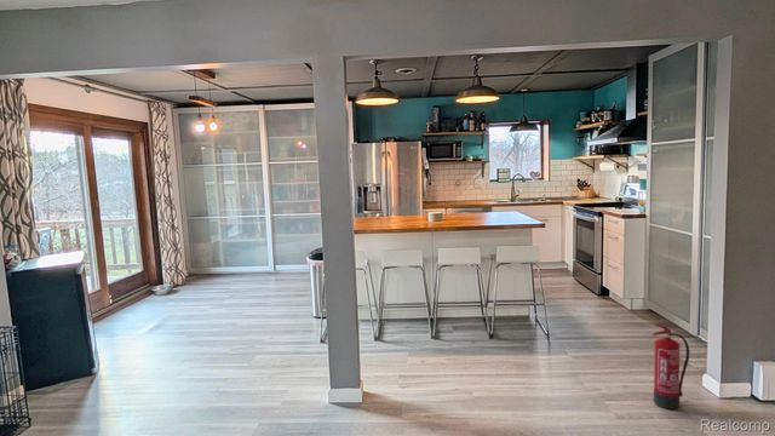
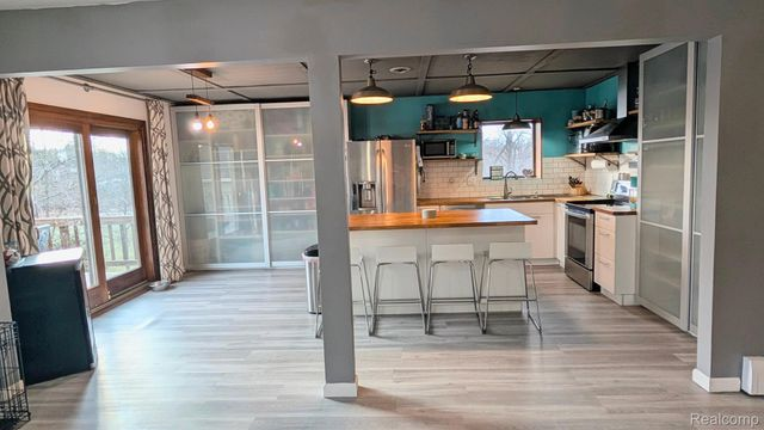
- fire extinguisher [651,322,690,411]
